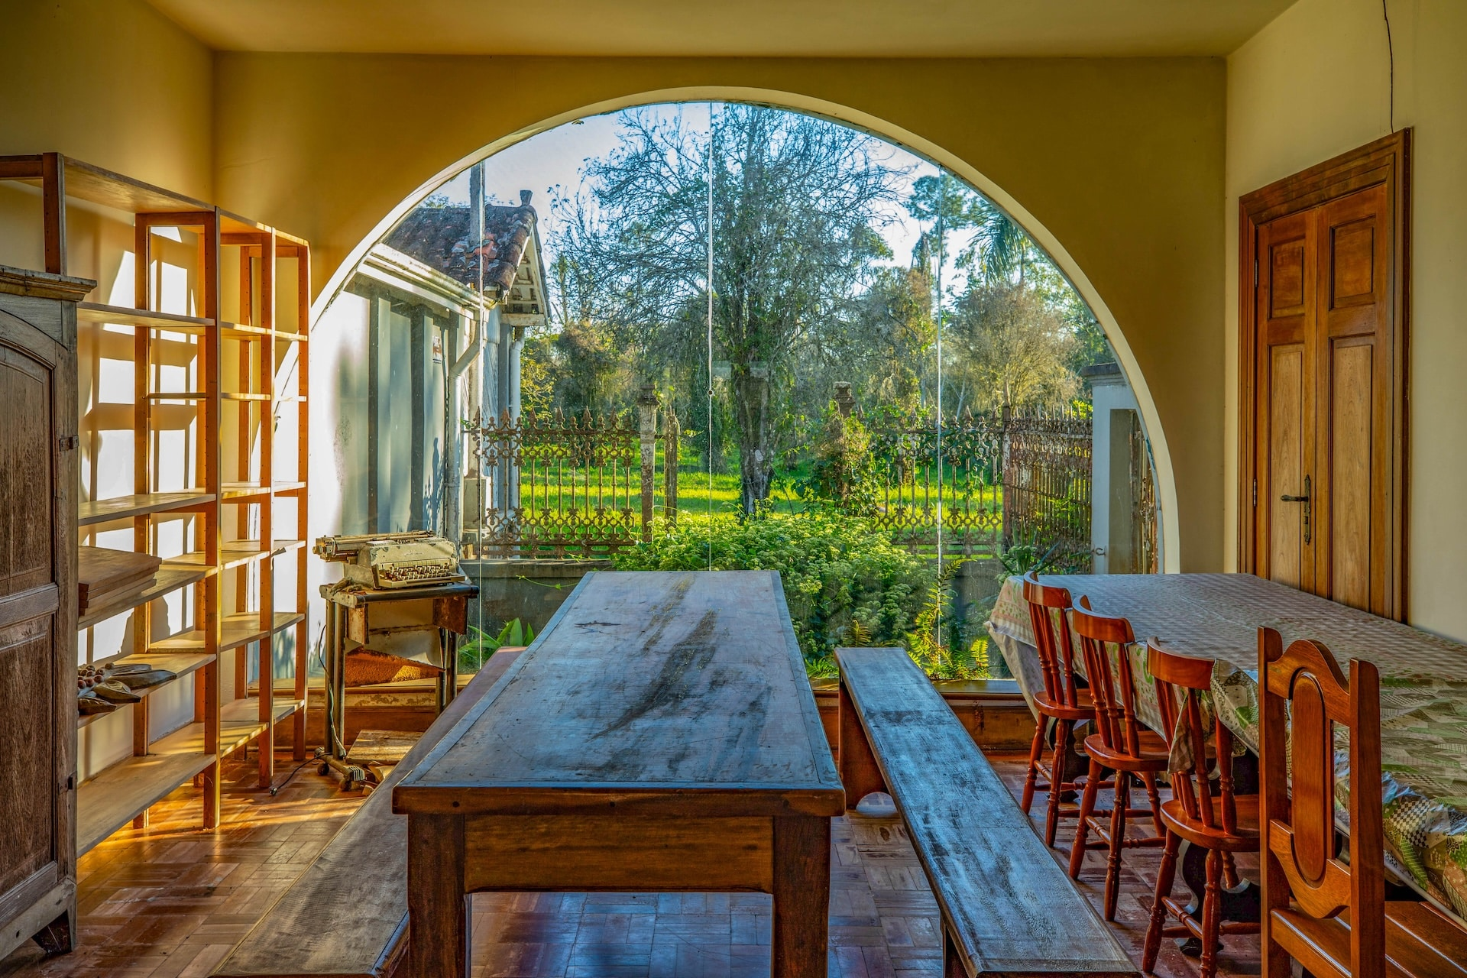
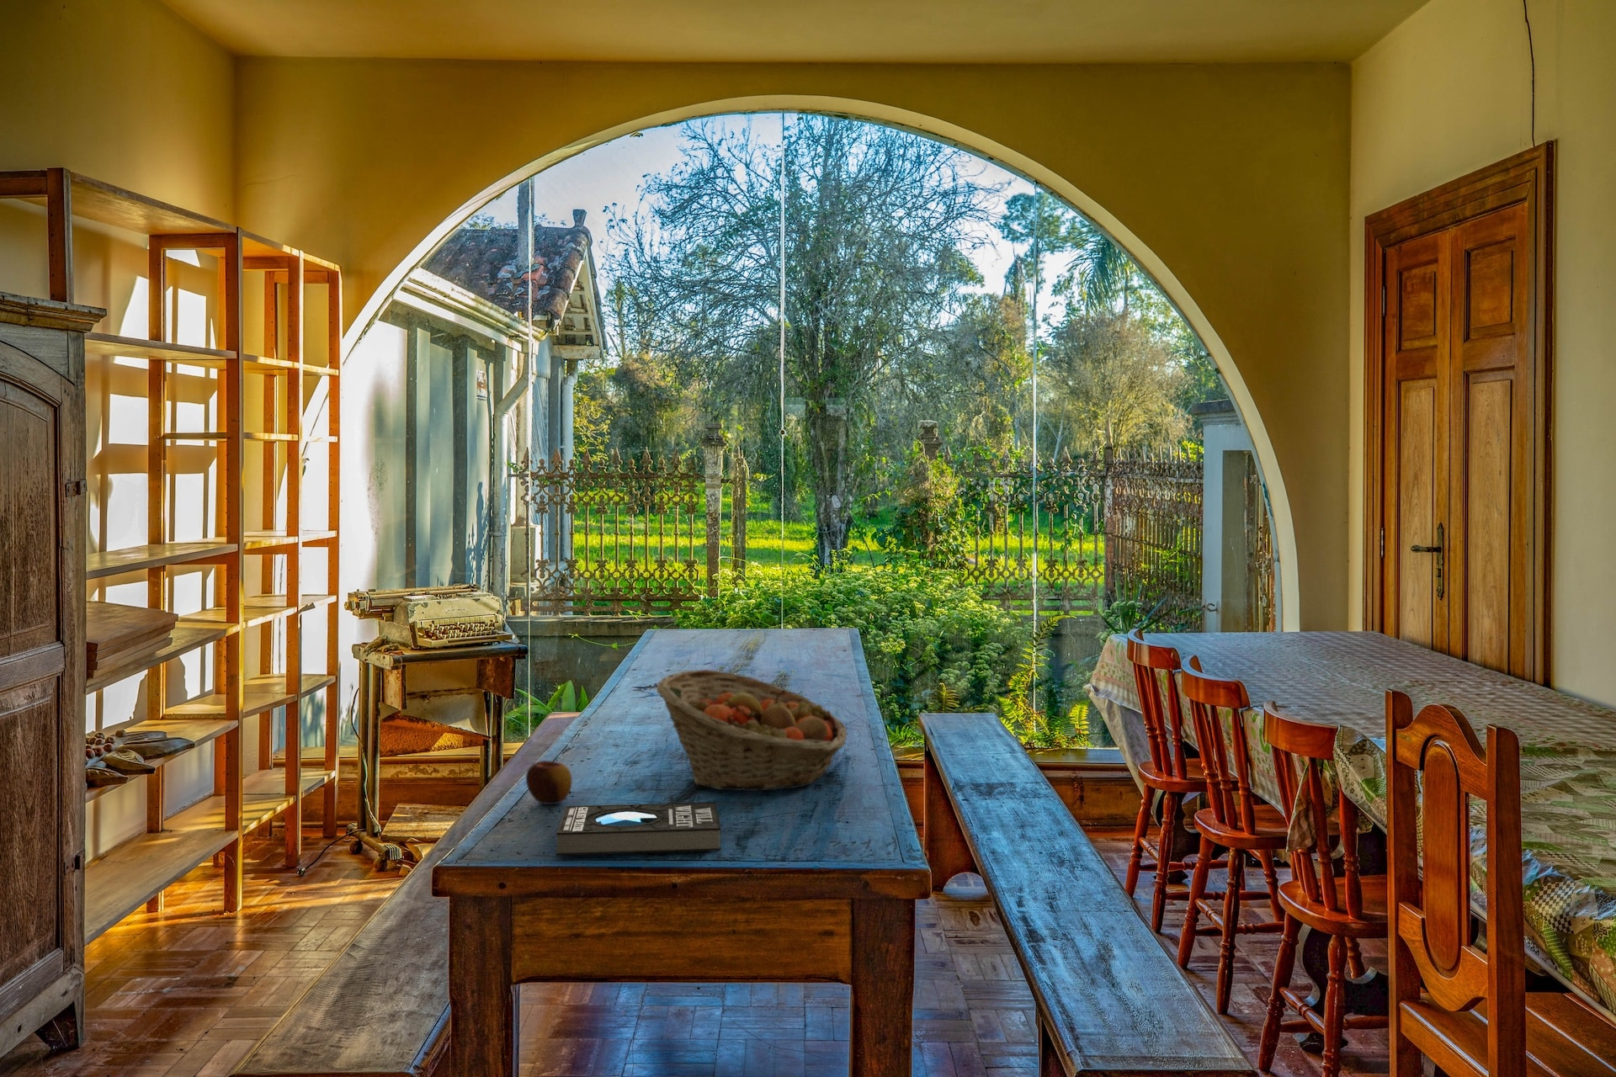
+ book [556,802,721,857]
+ apple [525,760,574,805]
+ fruit basket [655,668,848,792]
